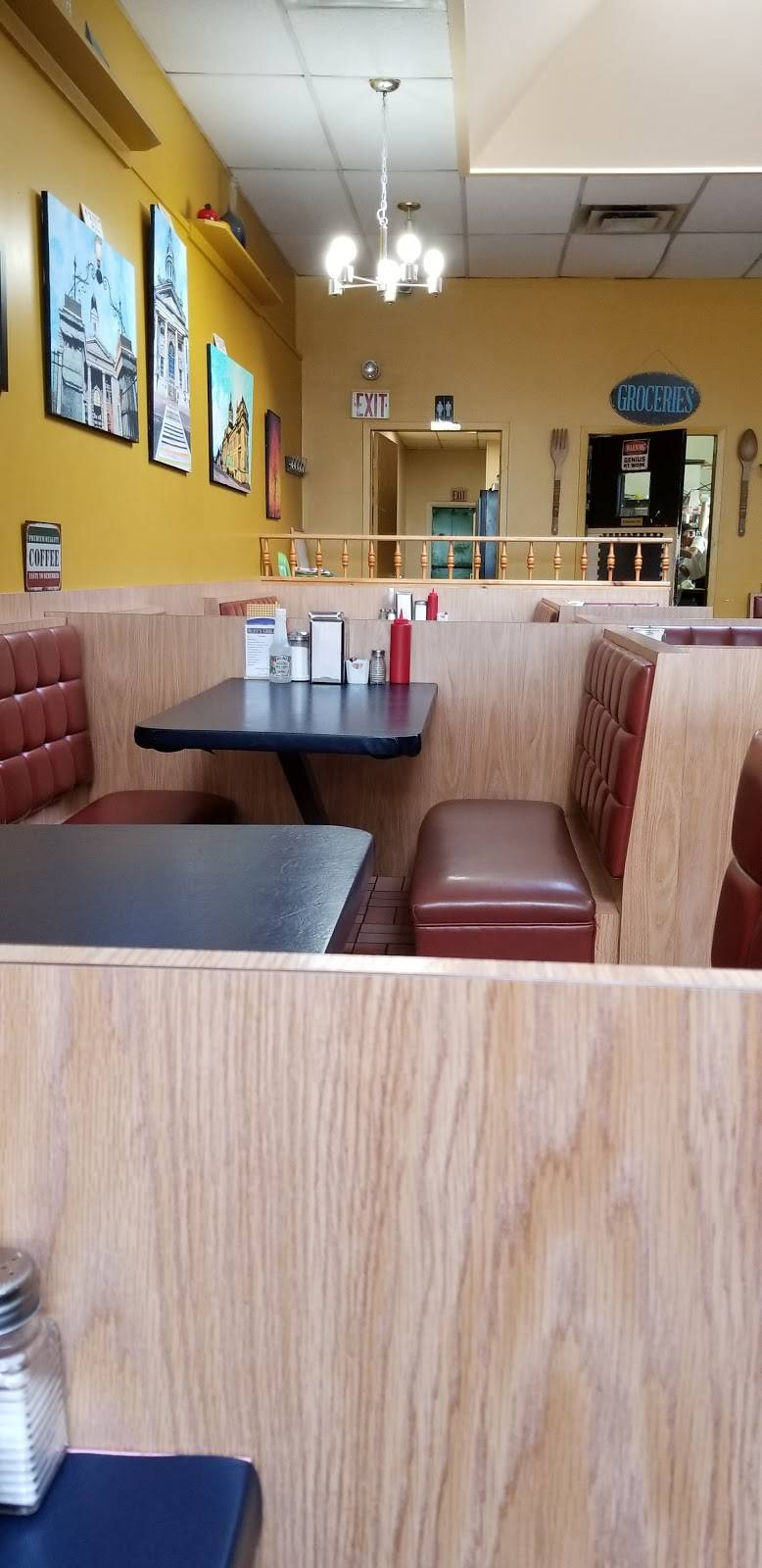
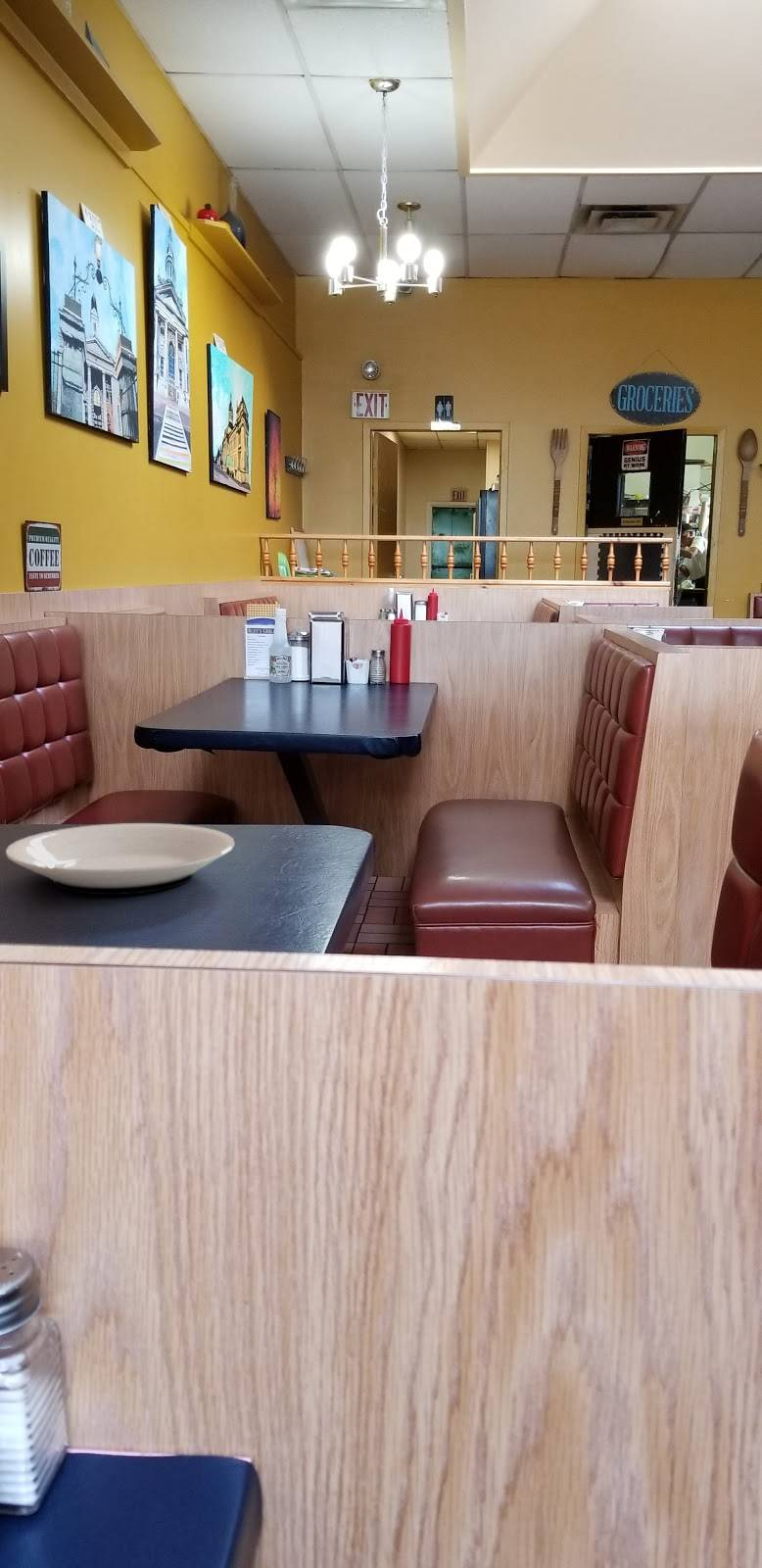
+ plate [5,822,235,896]
